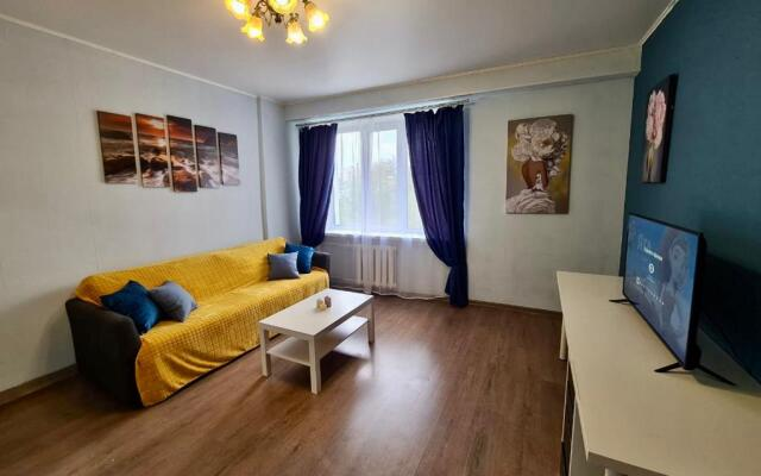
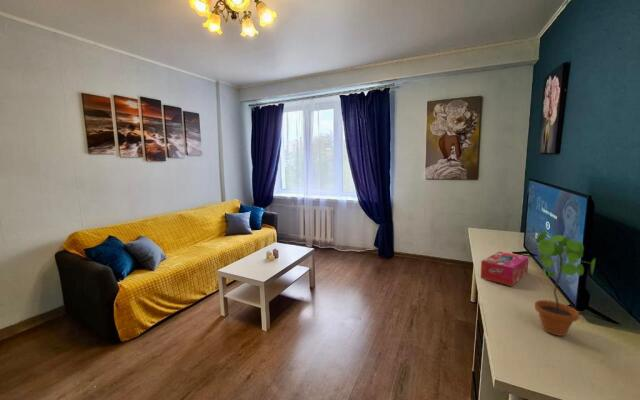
+ tissue box [480,250,530,287]
+ potted plant [534,230,596,337]
